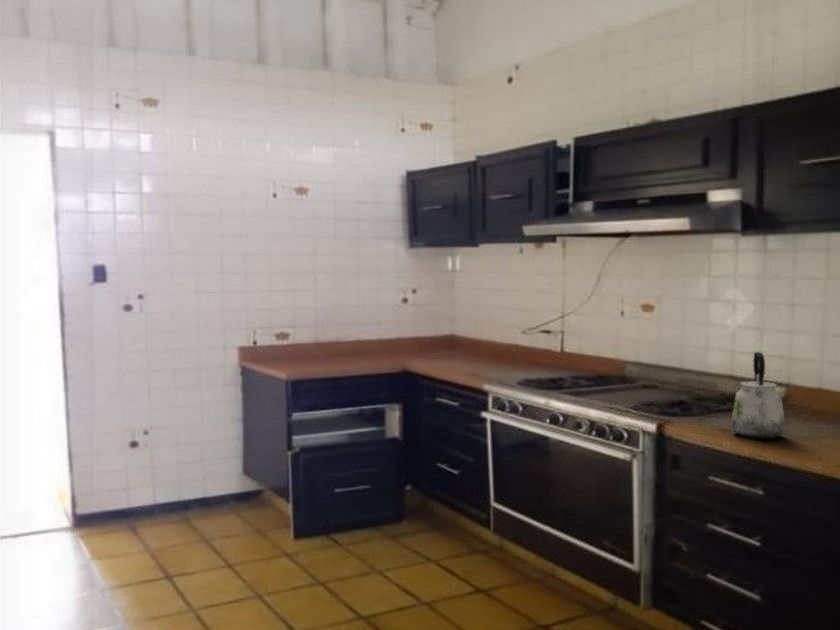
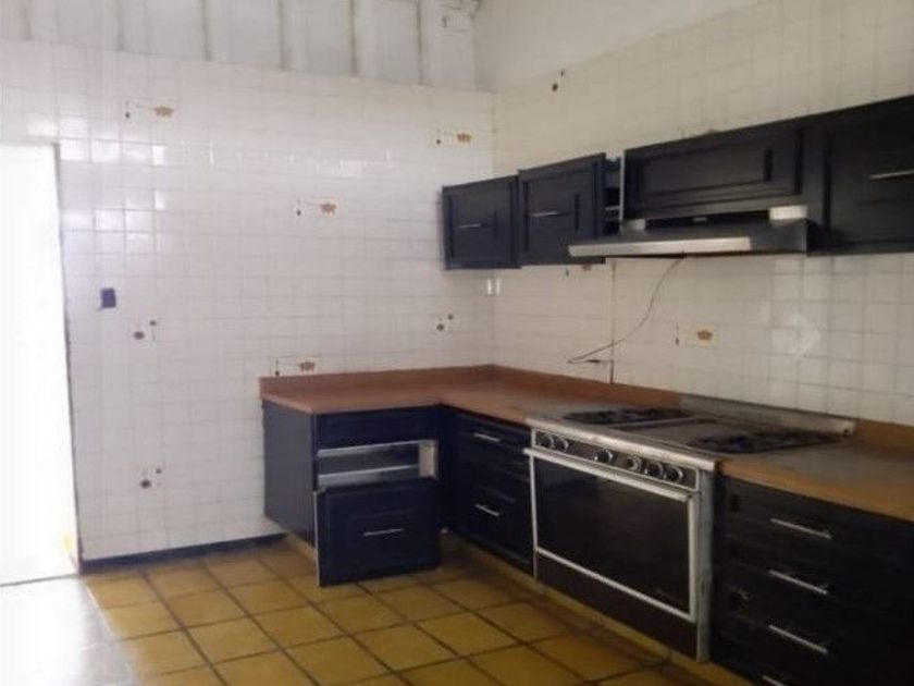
- kettle [730,351,786,440]
